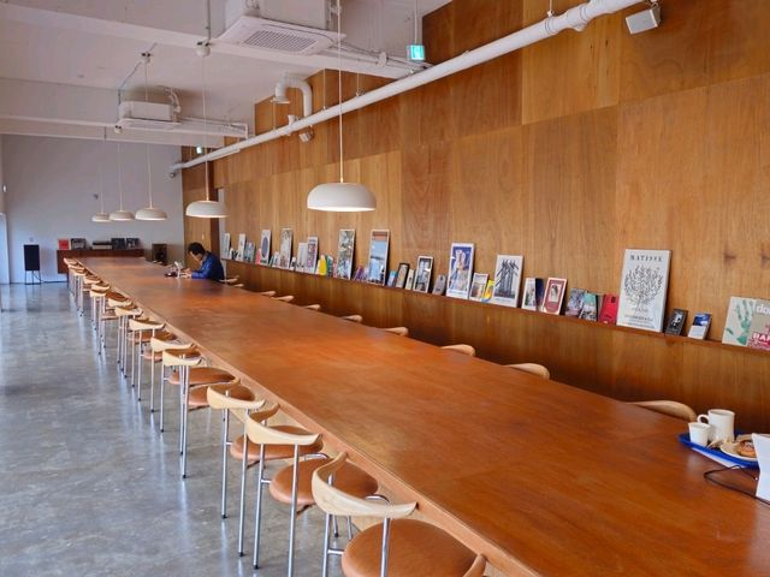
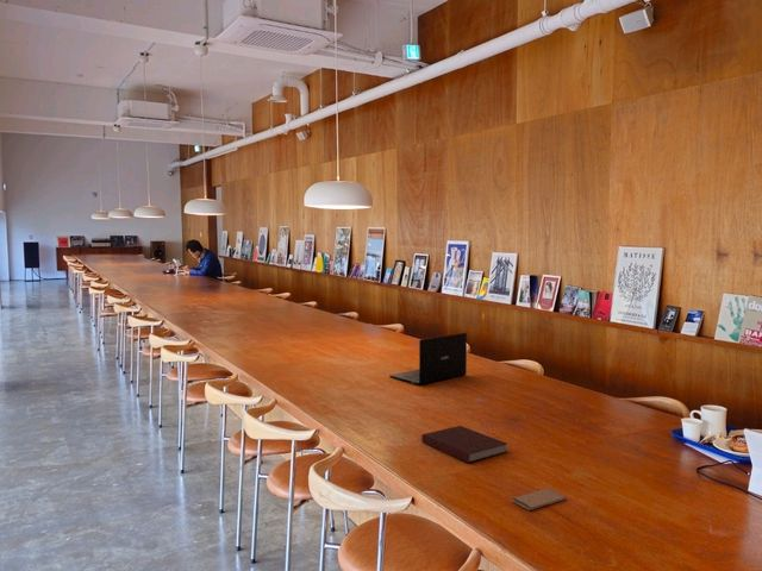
+ notebook [420,425,508,464]
+ smartphone [511,488,567,512]
+ laptop [389,332,468,385]
